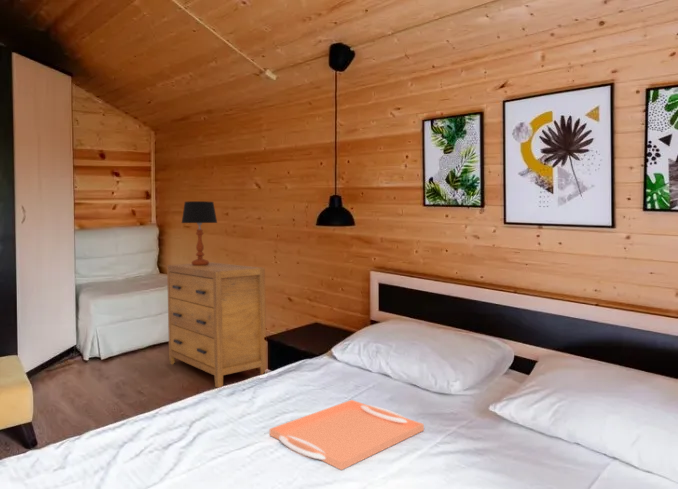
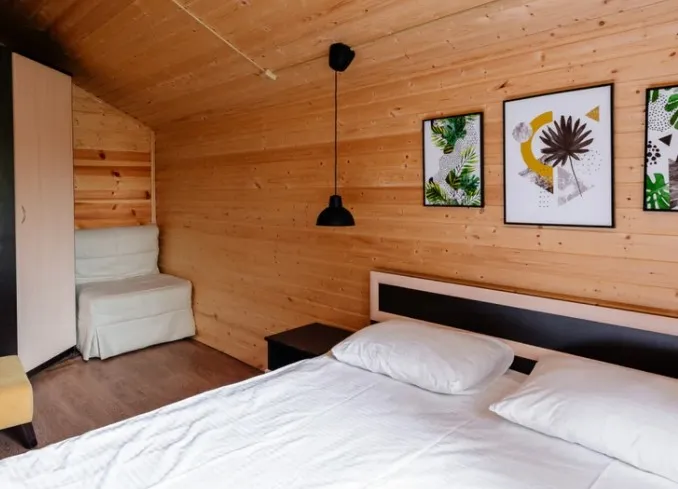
- dresser [166,261,267,389]
- serving tray [269,399,425,471]
- table lamp [181,200,218,266]
